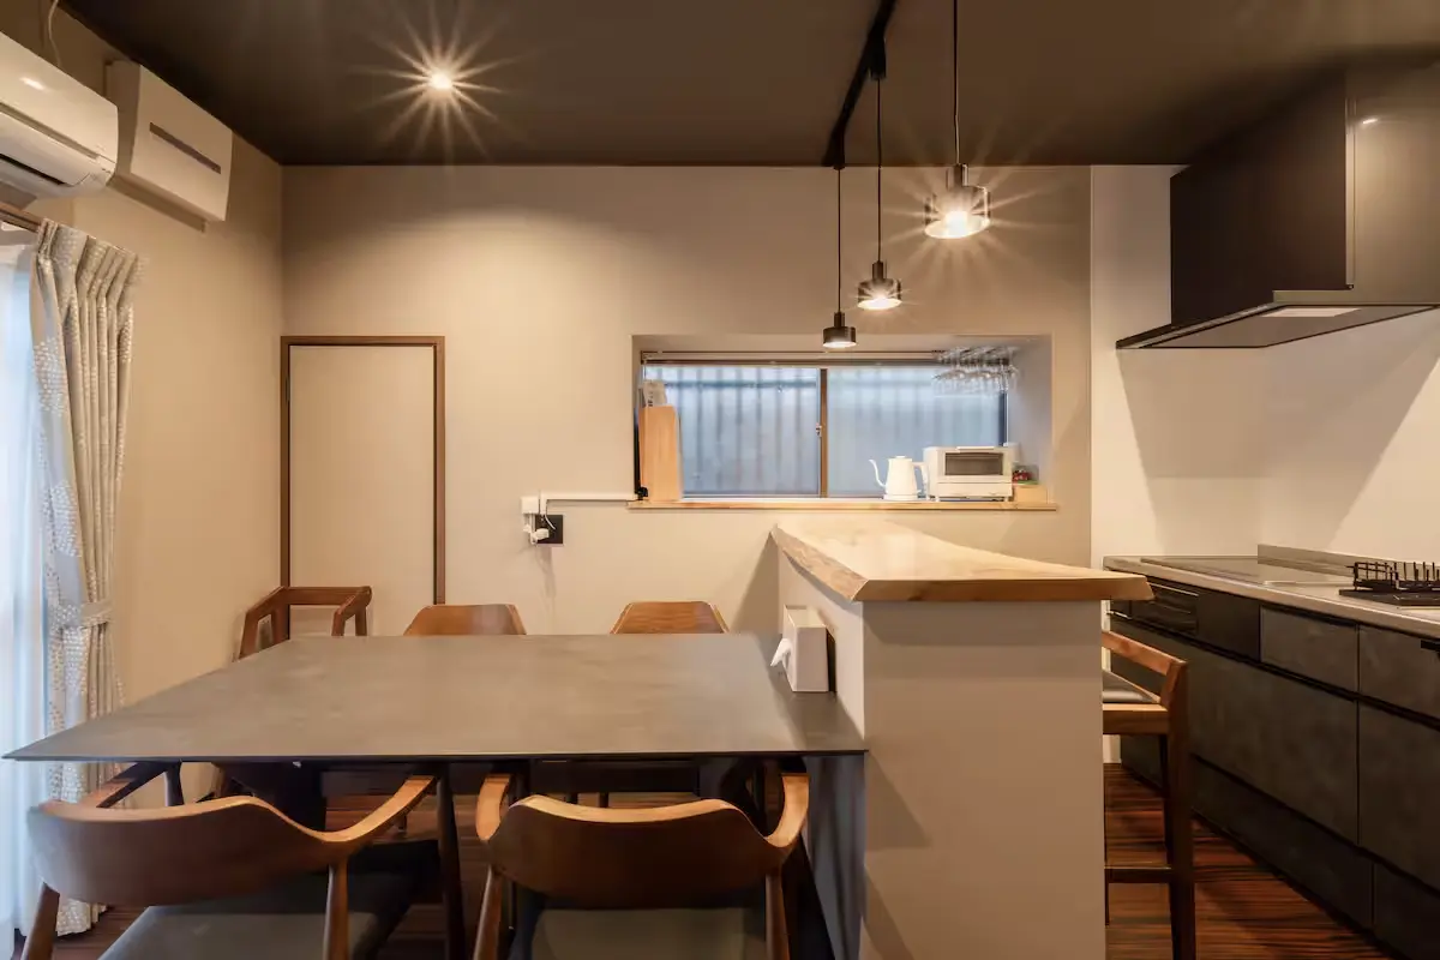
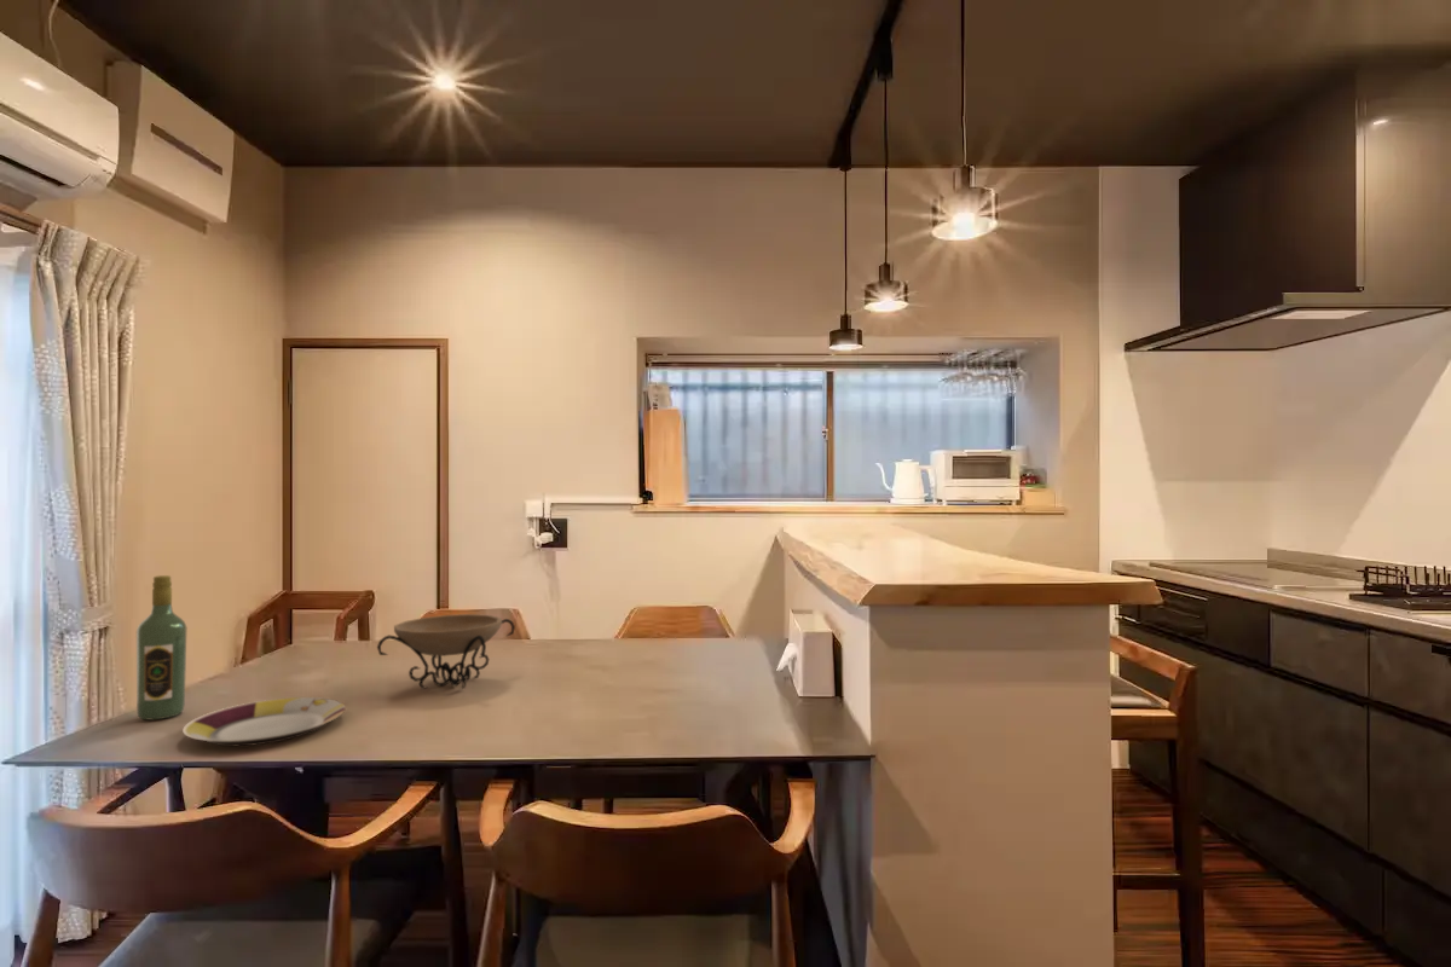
+ decorative bowl [376,613,516,690]
+ wine bottle [135,574,187,720]
+ plate [181,696,346,747]
